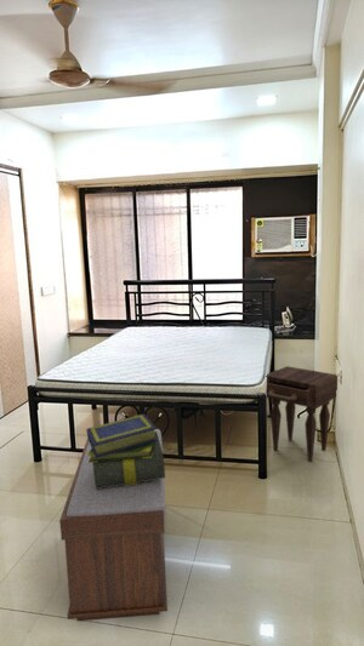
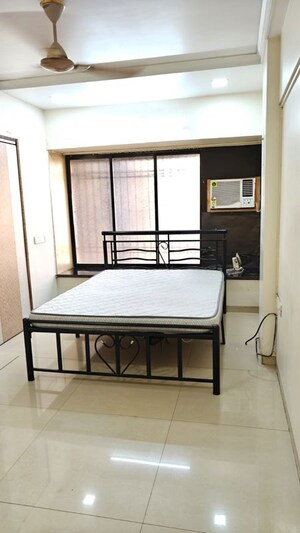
- bench [58,428,169,622]
- nightstand [265,365,339,463]
- stack of books [85,413,166,488]
